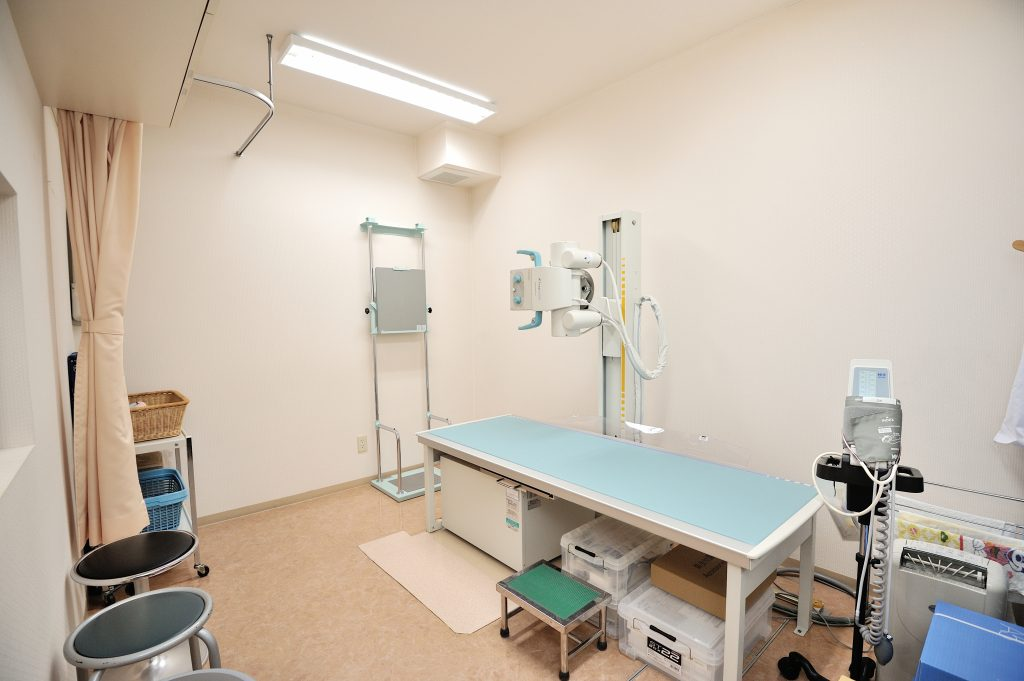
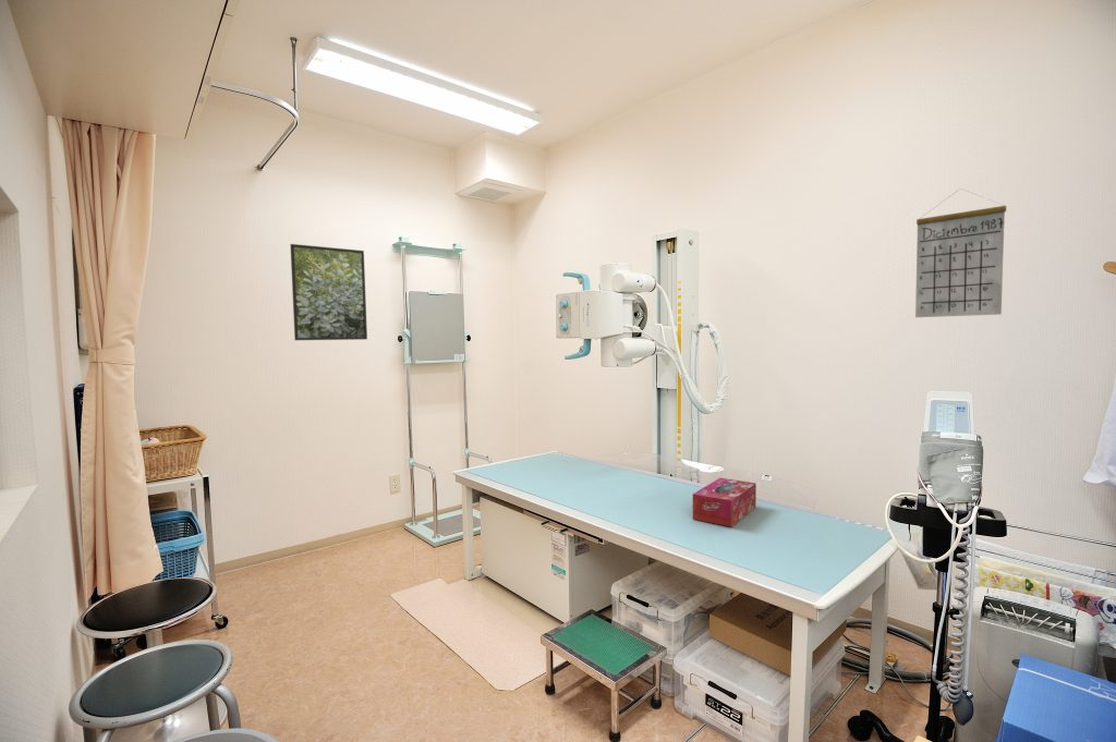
+ tissue box [692,477,757,527]
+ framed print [289,243,368,341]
+ calendar [914,187,1007,318]
